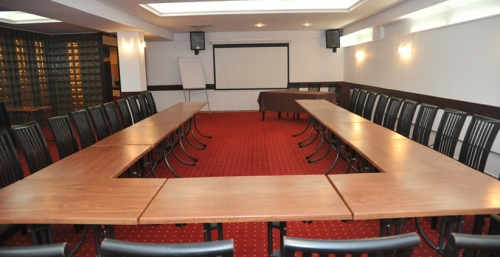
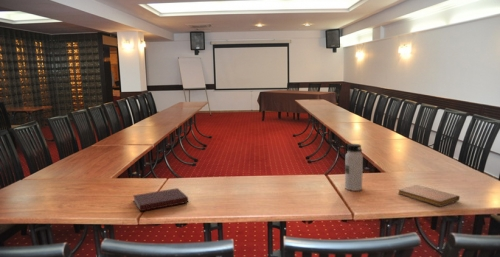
+ notebook [397,184,461,207]
+ notebook [132,187,189,212]
+ water bottle [344,143,364,192]
